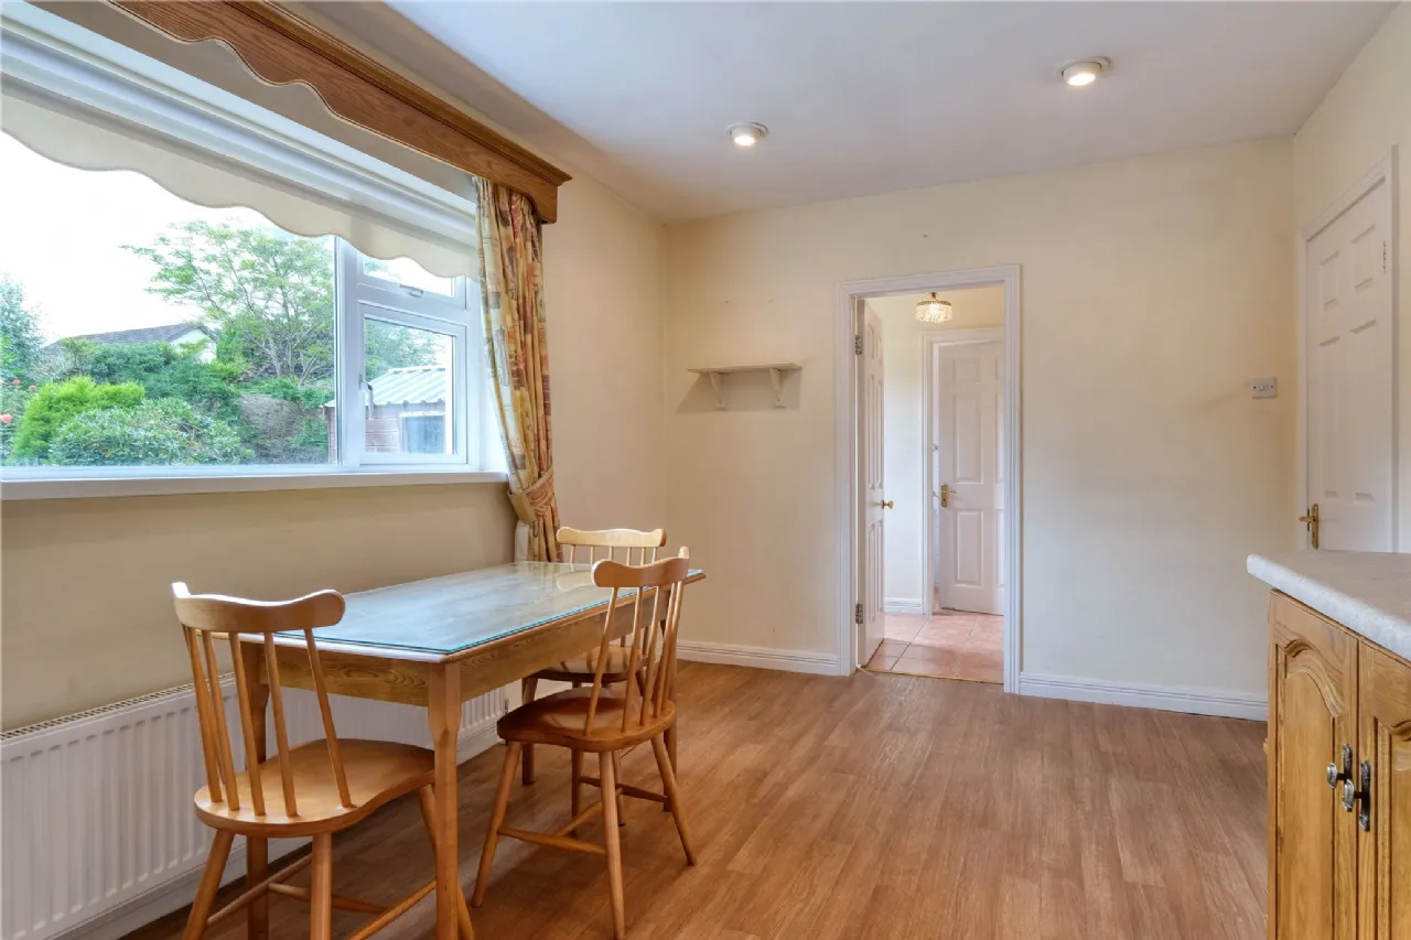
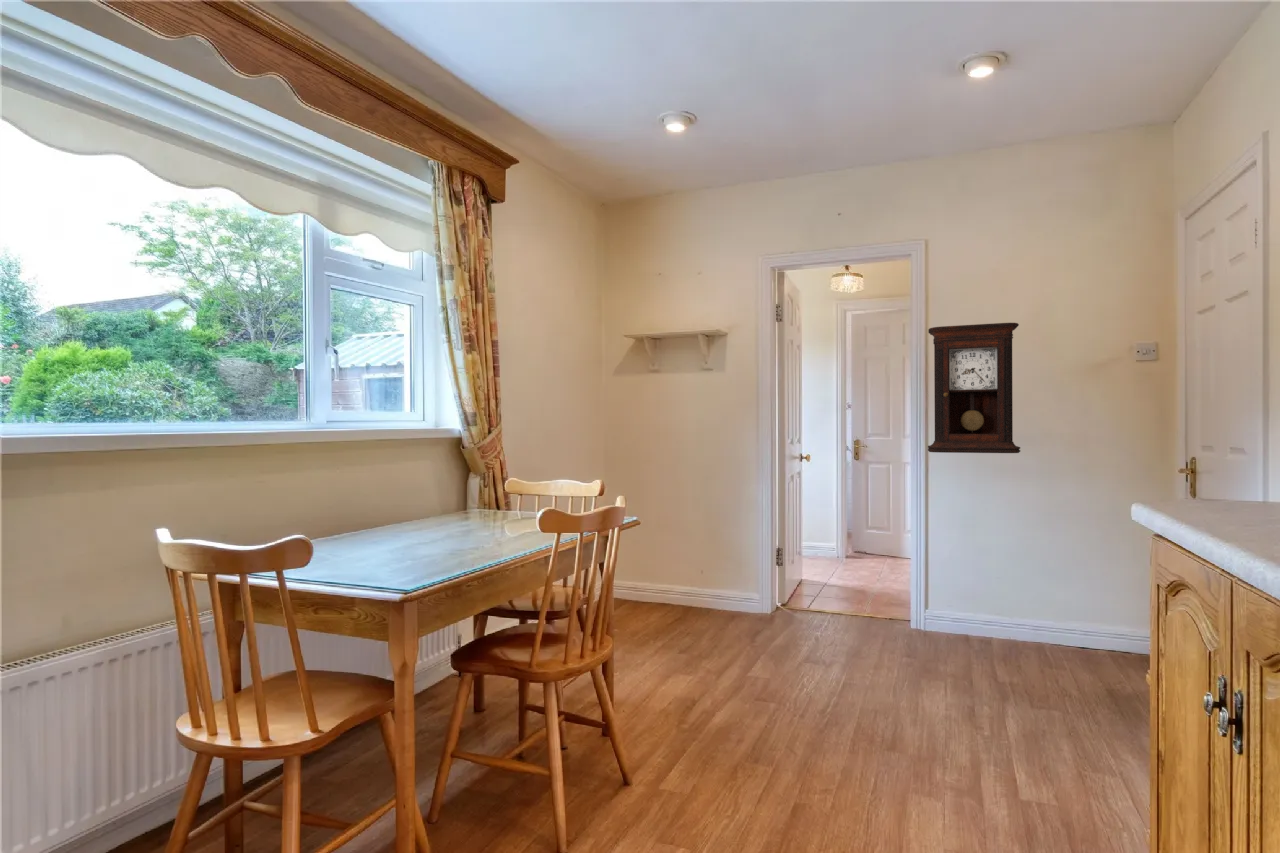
+ pendulum clock [927,322,1021,454]
